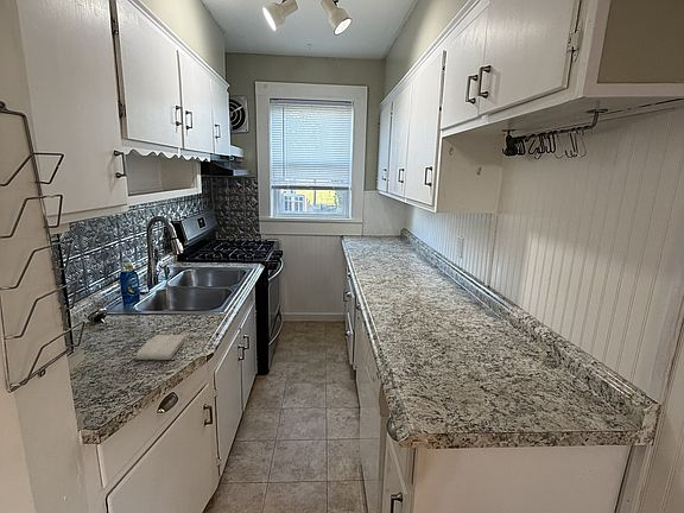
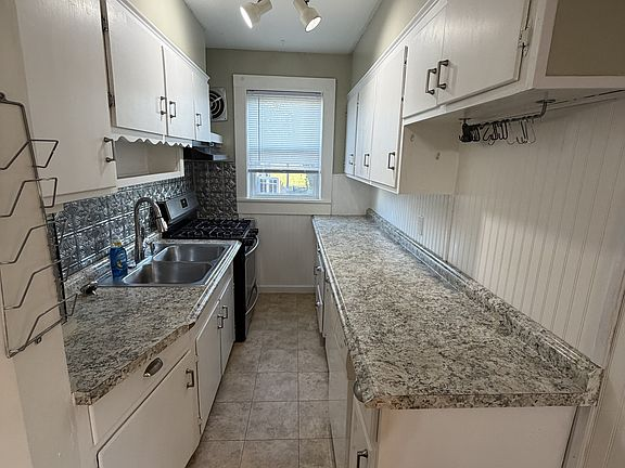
- washcloth [135,334,188,361]
